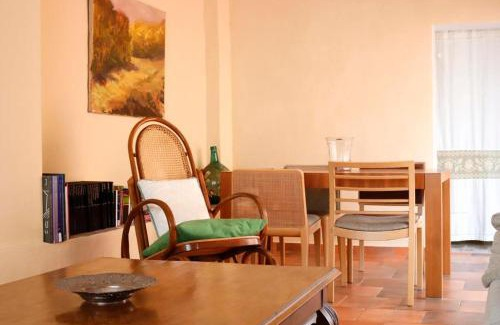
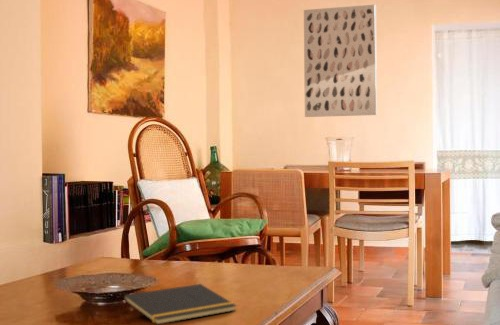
+ notepad [121,283,238,325]
+ wall art [303,4,378,118]
